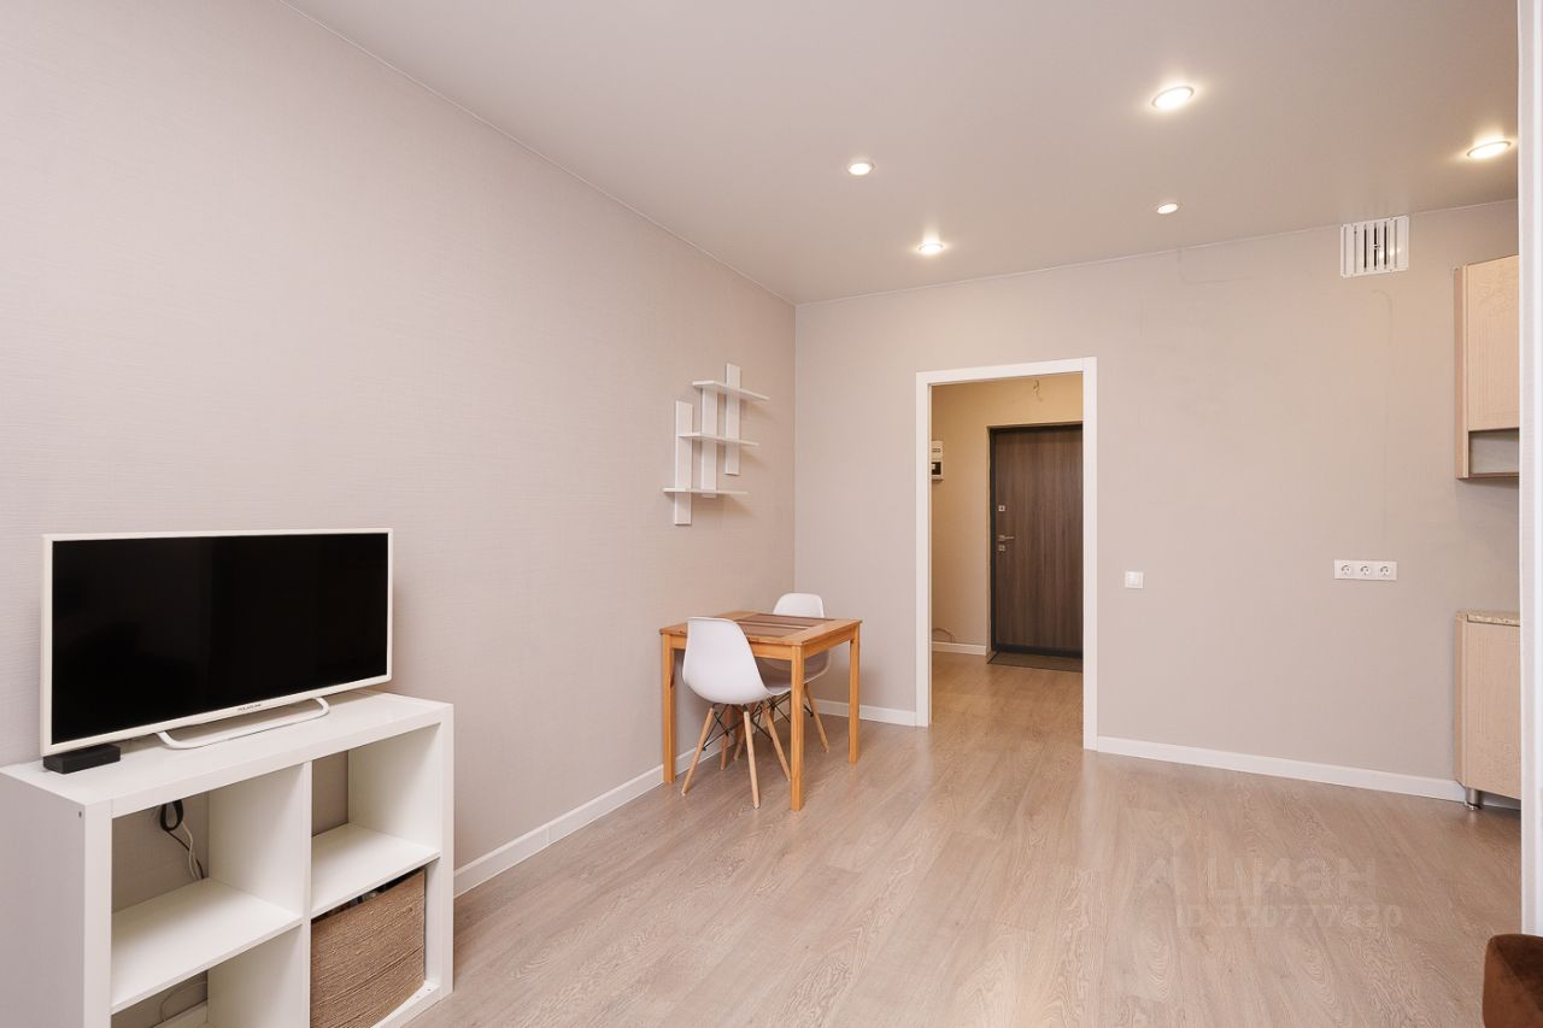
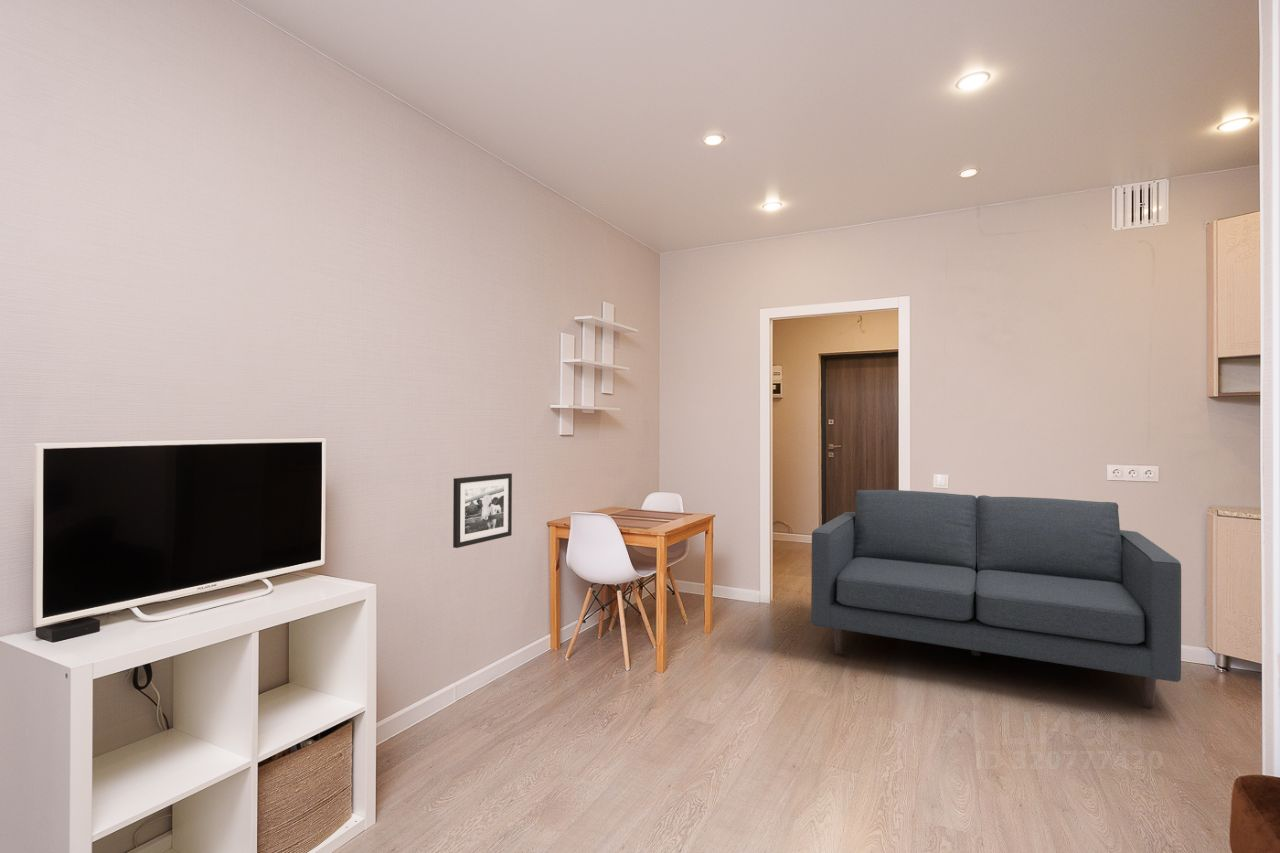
+ sofa [810,489,1182,710]
+ picture frame [452,472,513,549]
